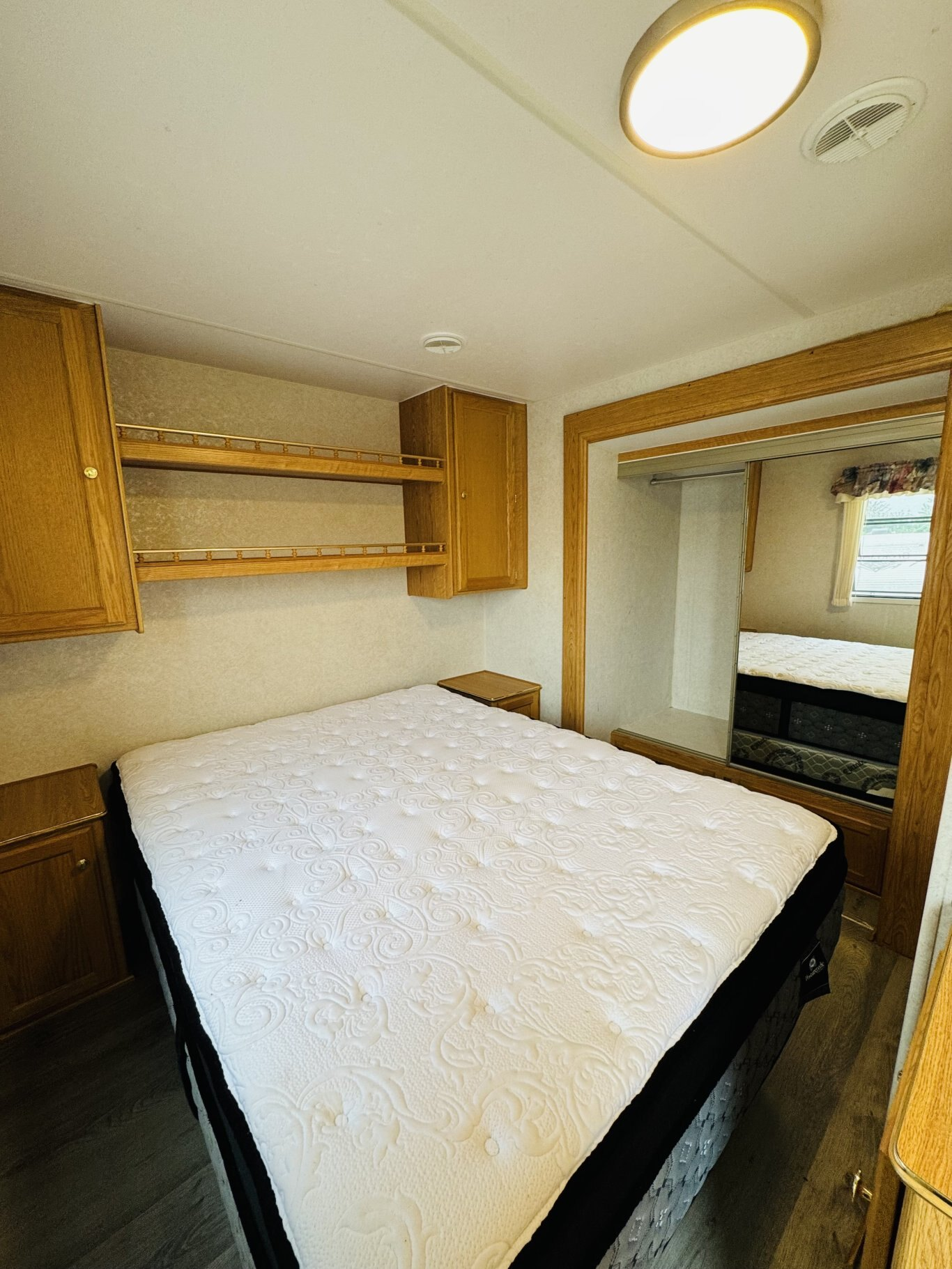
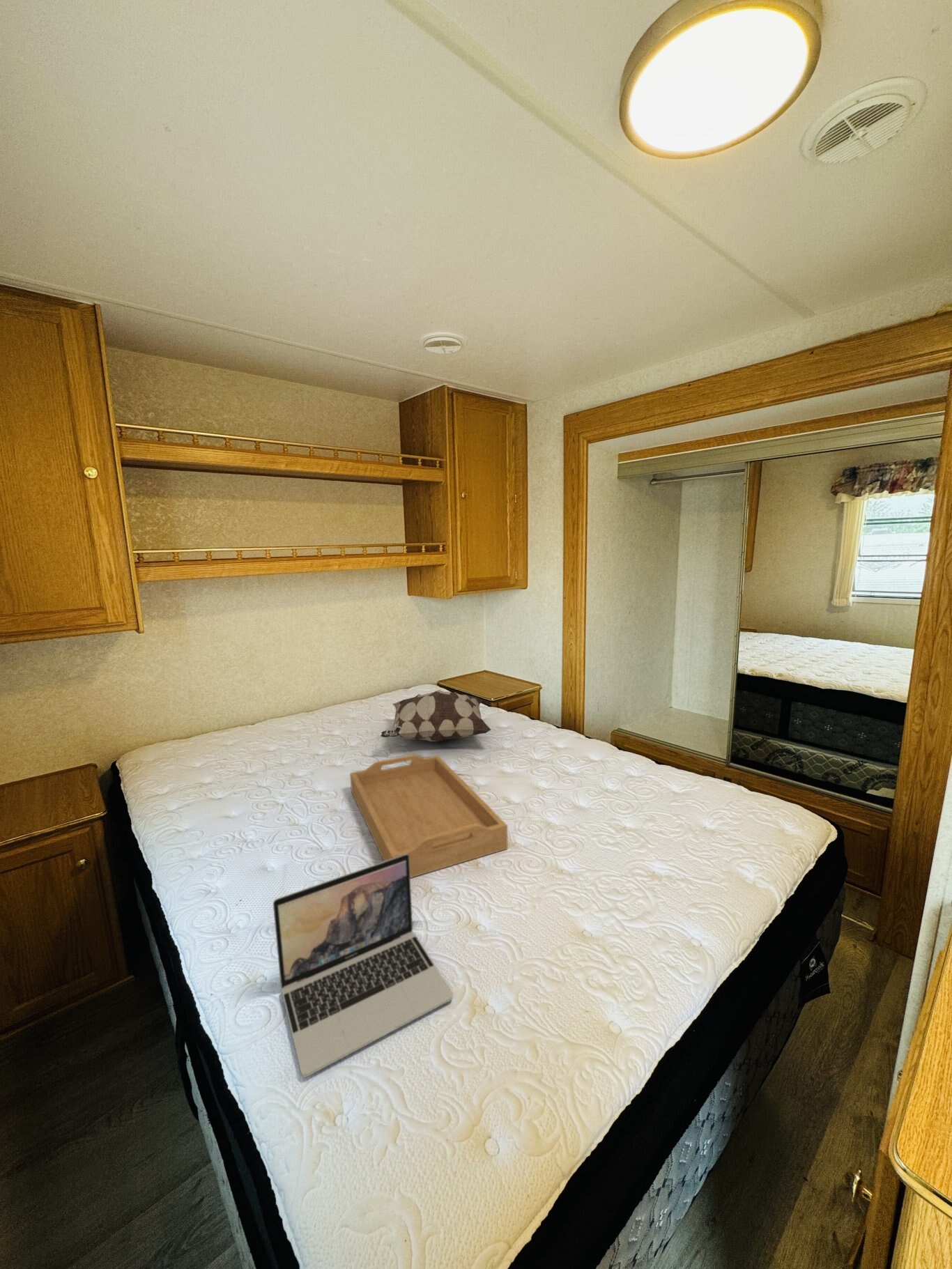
+ decorative pillow [381,689,491,742]
+ laptop [272,854,454,1078]
+ serving tray [349,754,509,879]
